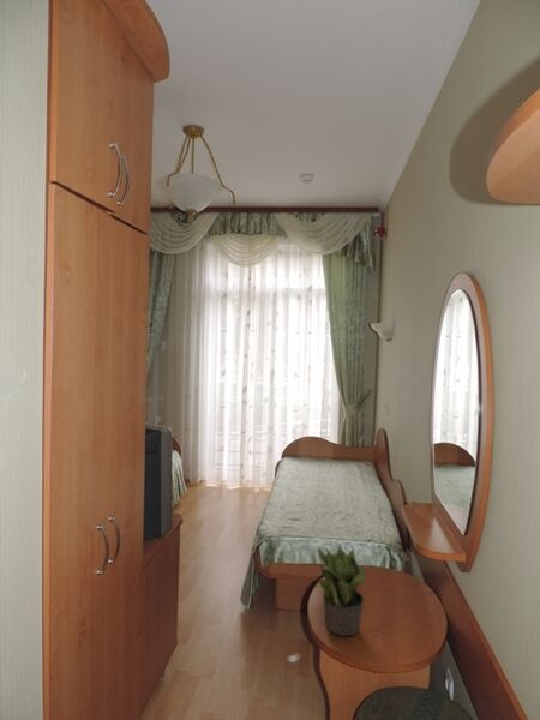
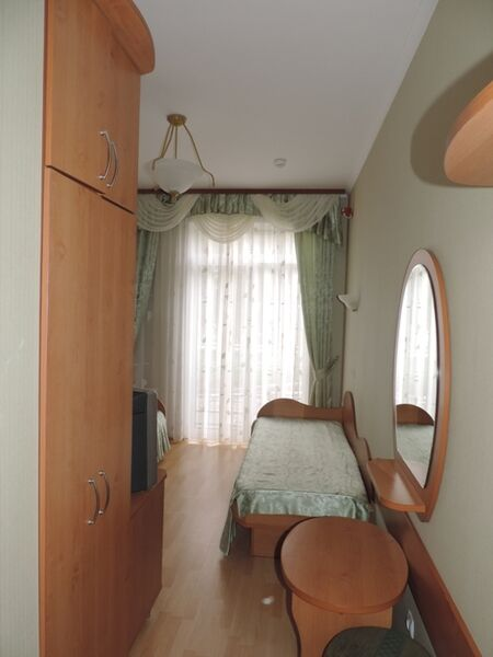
- potted plant [317,544,378,637]
